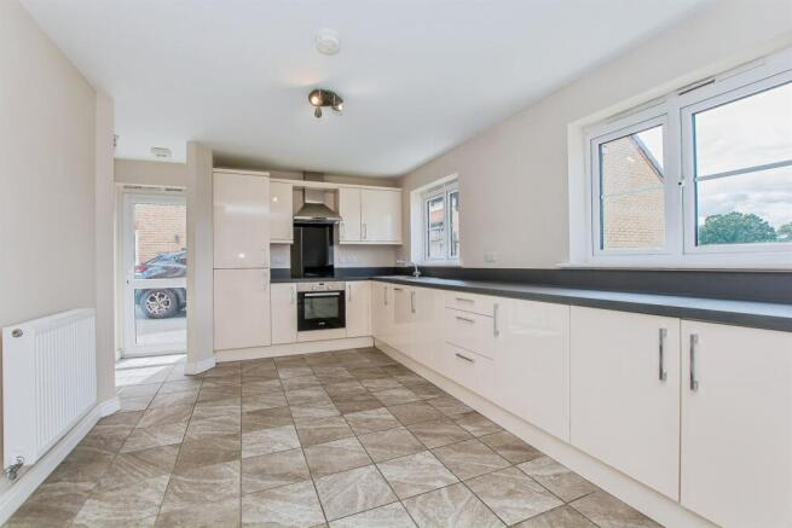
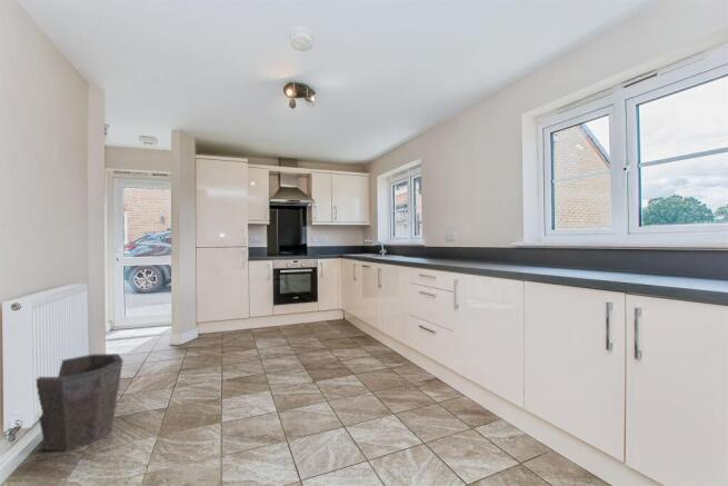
+ waste bin [34,353,124,452]
